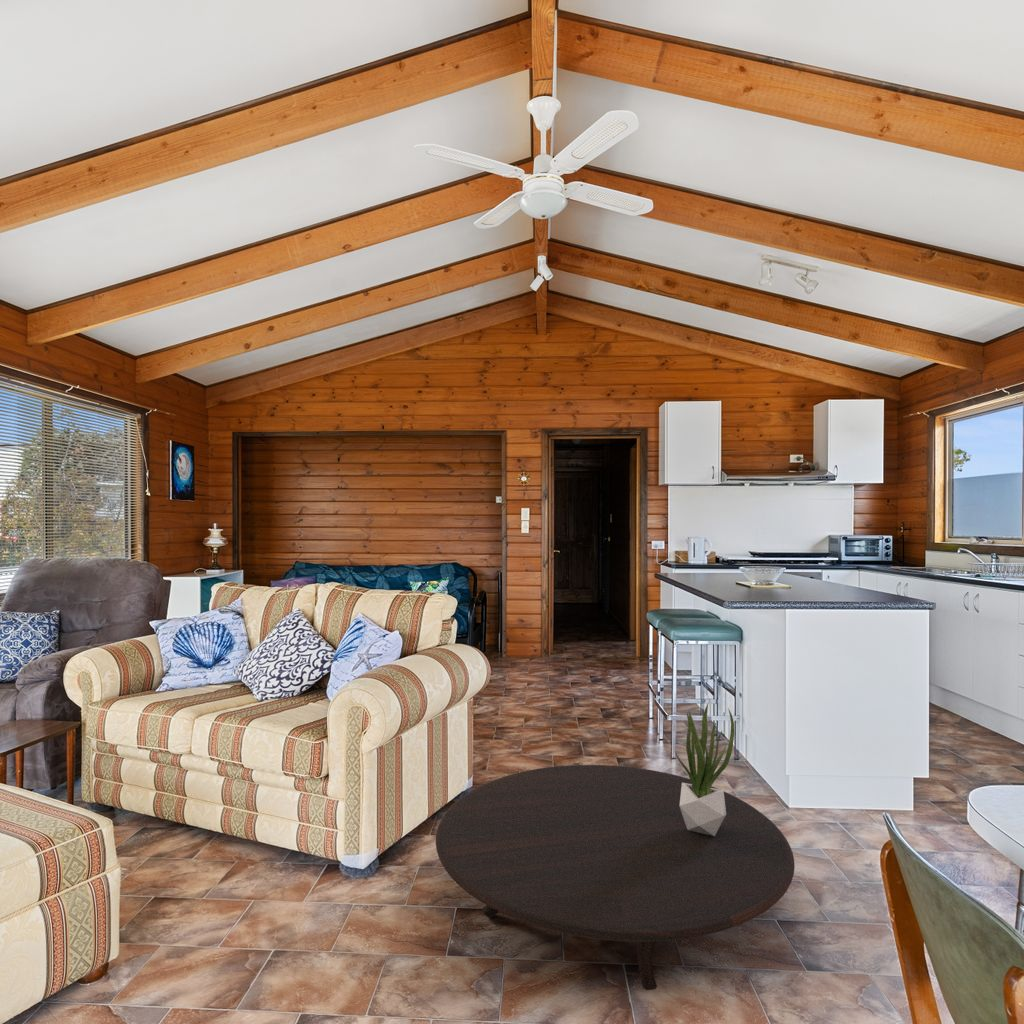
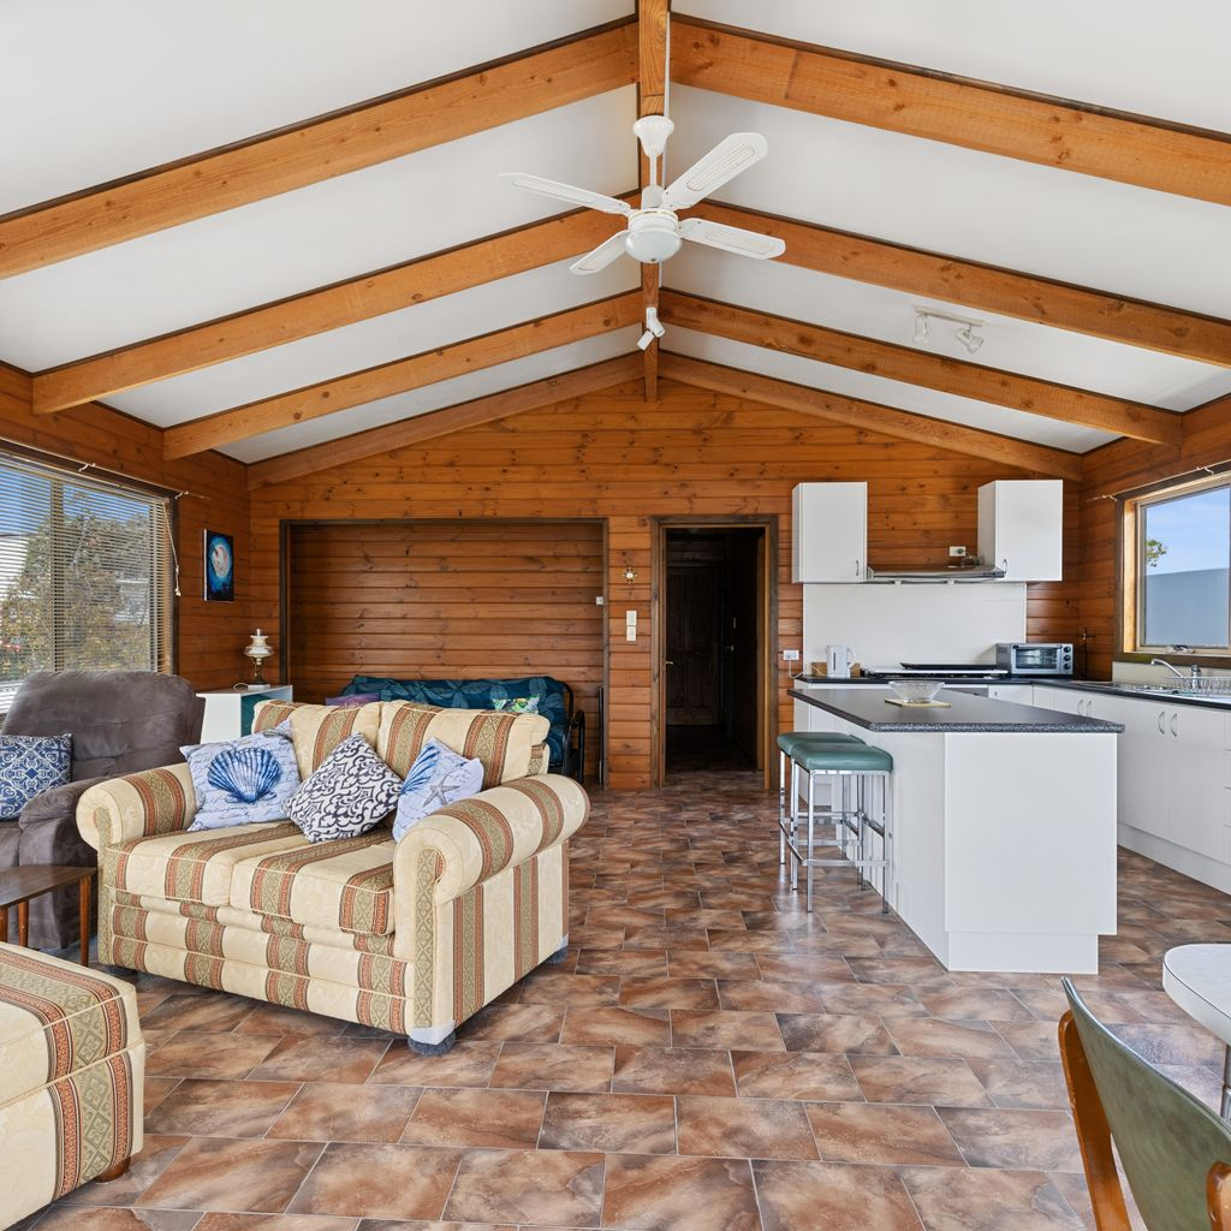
- potted plant [674,703,735,836]
- table [435,764,796,991]
